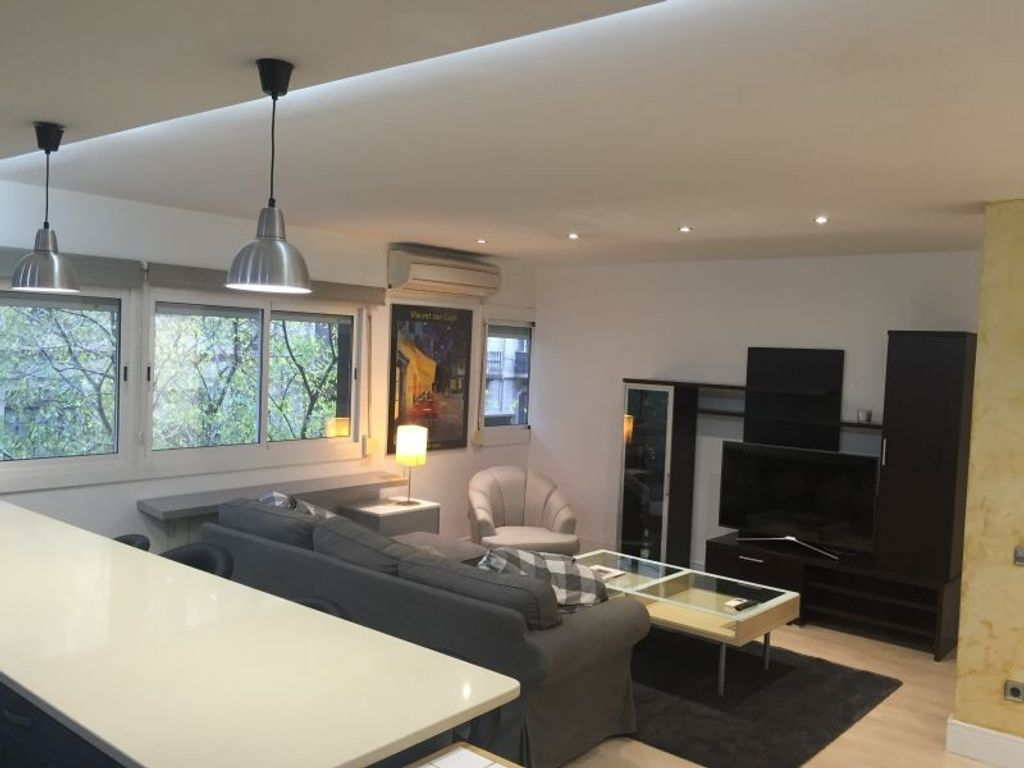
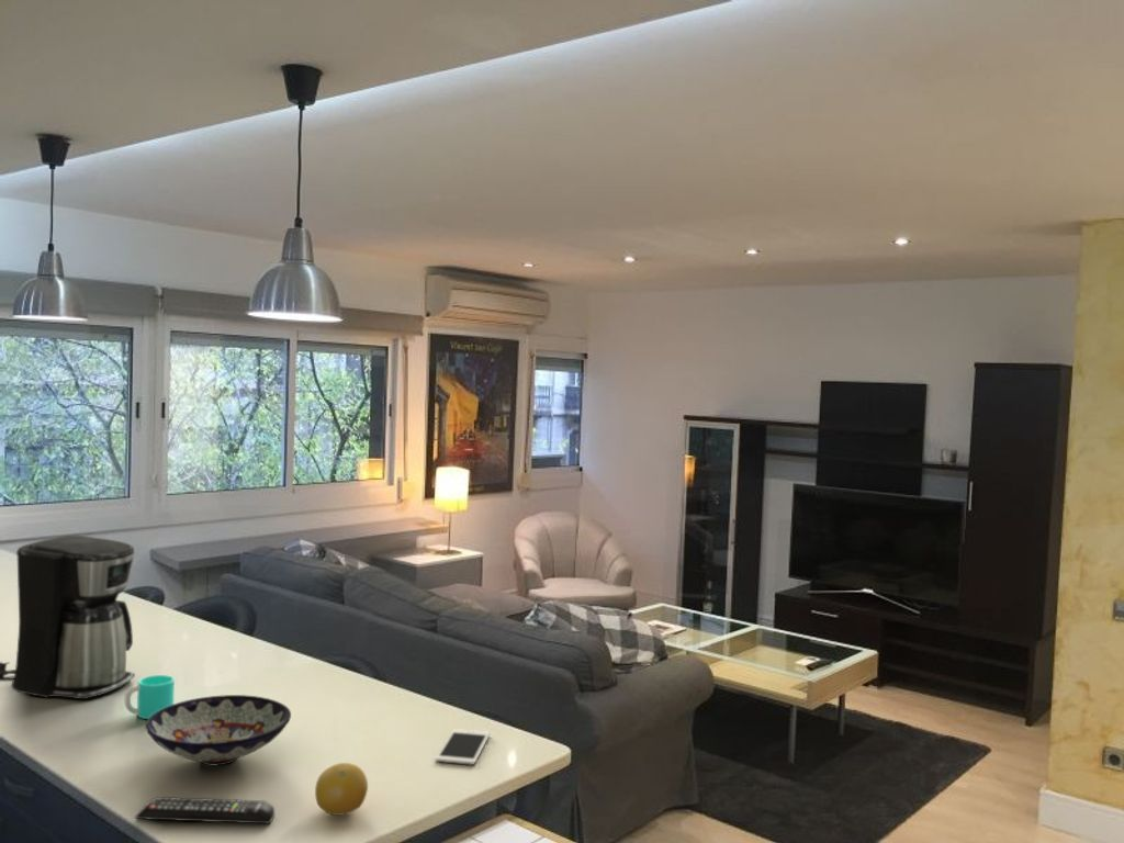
+ bowl [145,694,292,767]
+ cell phone [435,728,491,766]
+ coffee maker [0,535,136,700]
+ fruit [314,762,369,817]
+ remote control [134,796,277,824]
+ cup [124,674,176,720]
